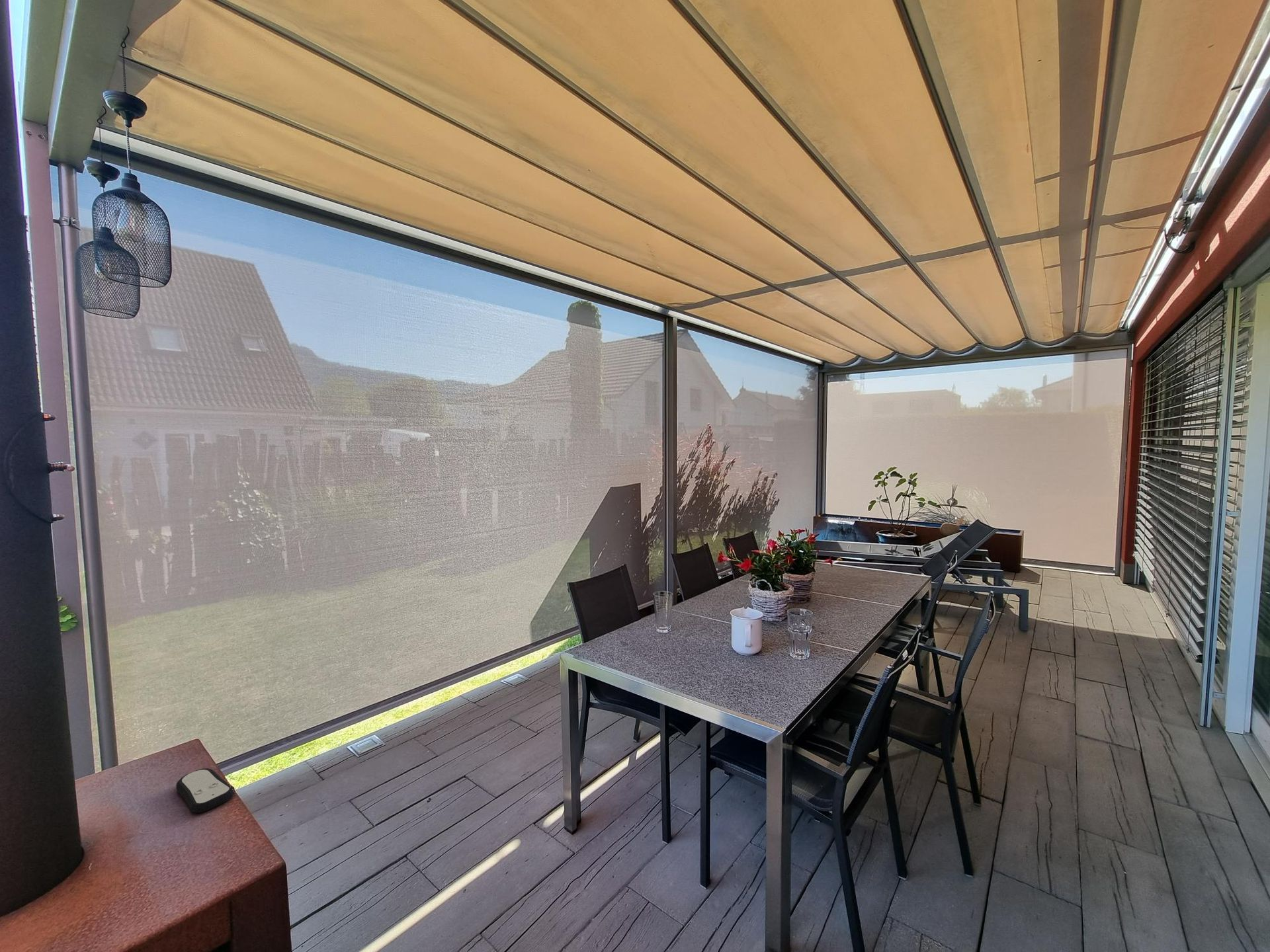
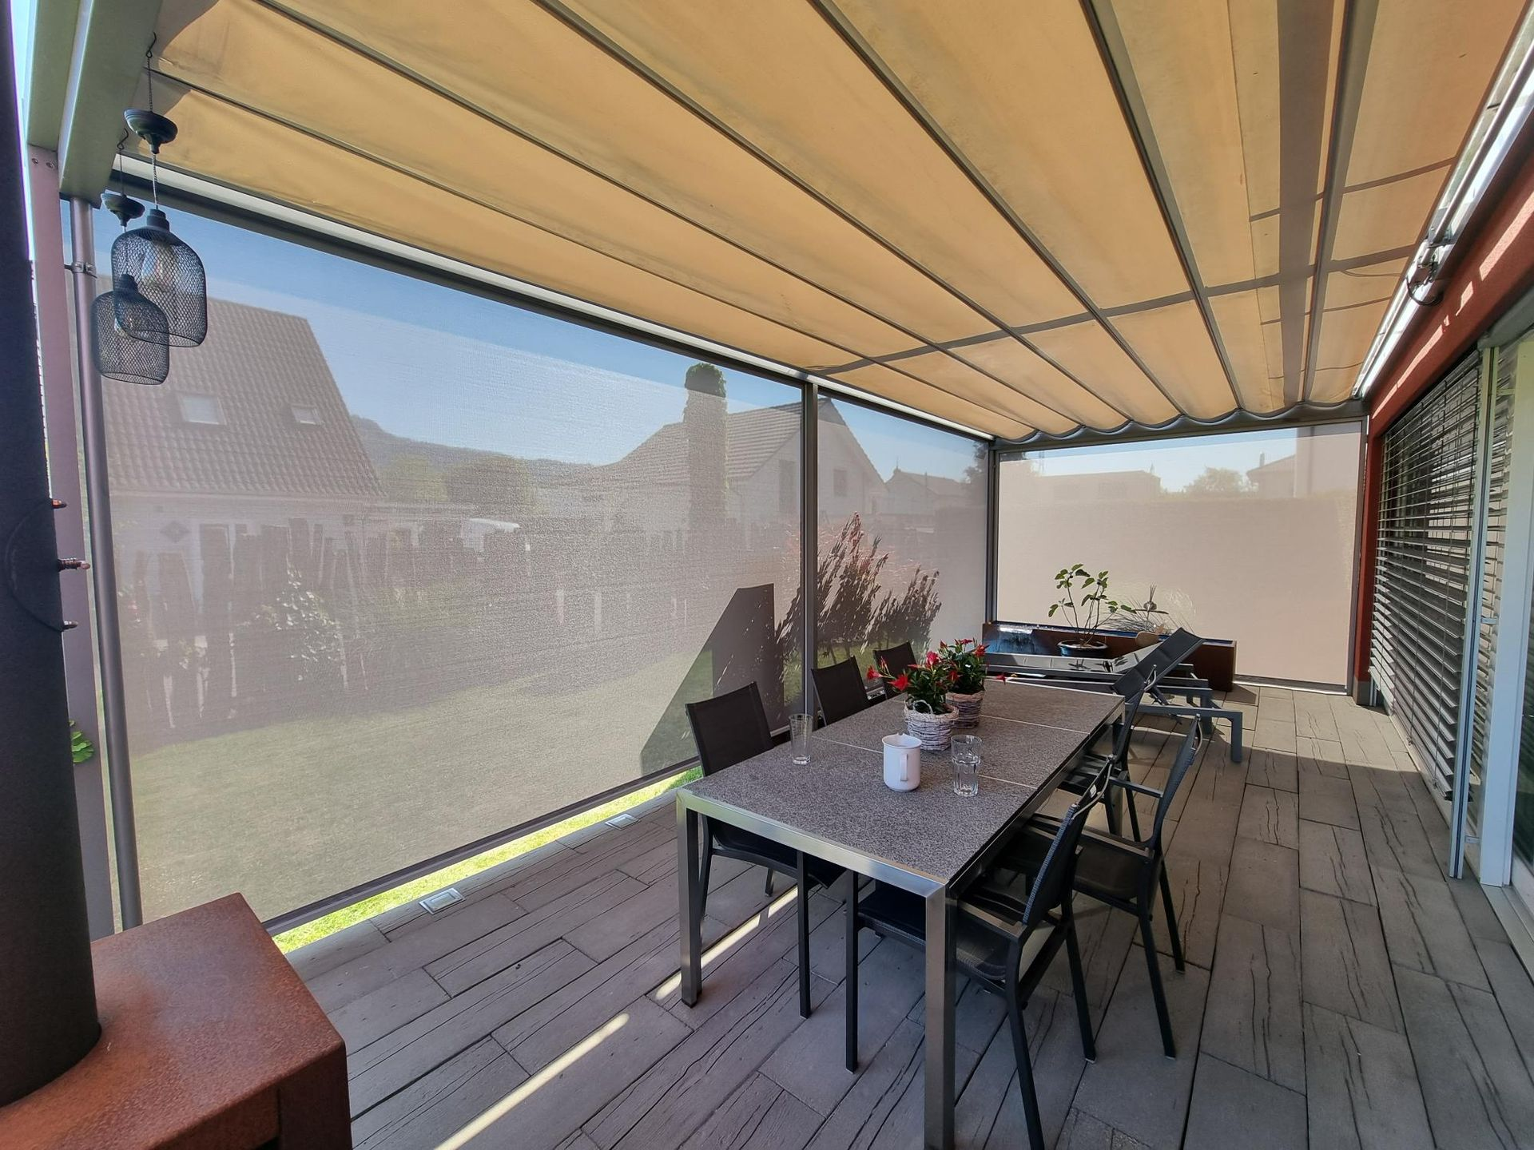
- remote control [175,768,235,814]
